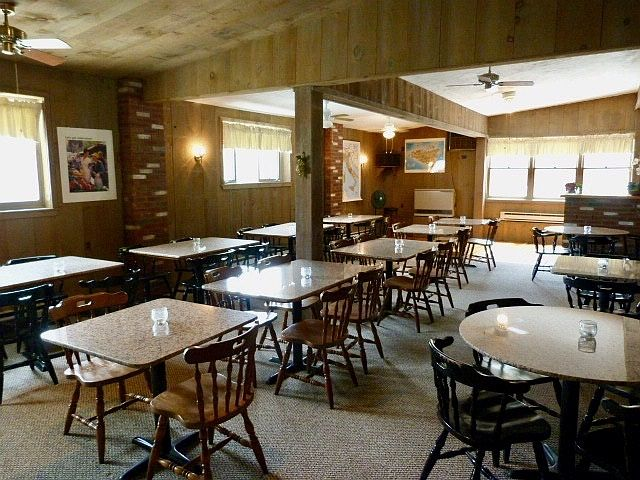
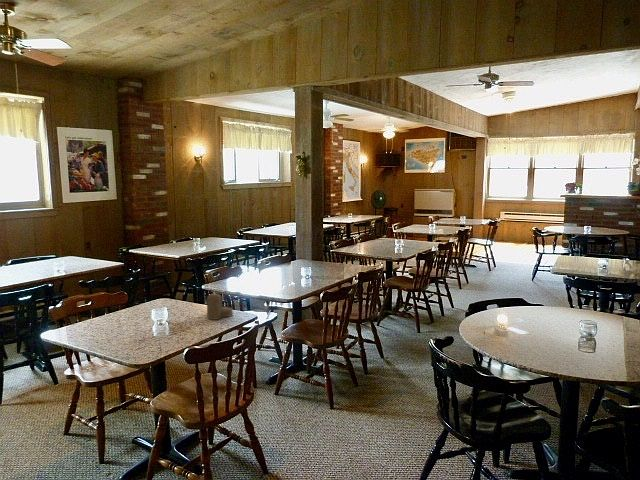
+ candle [206,290,234,321]
